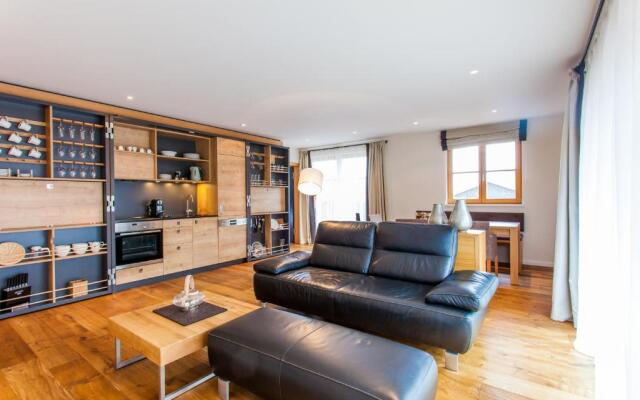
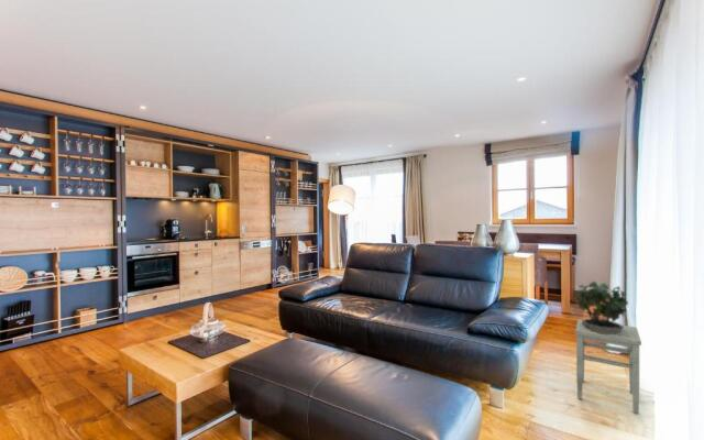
+ stool [574,318,642,415]
+ potted plant [573,276,629,336]
